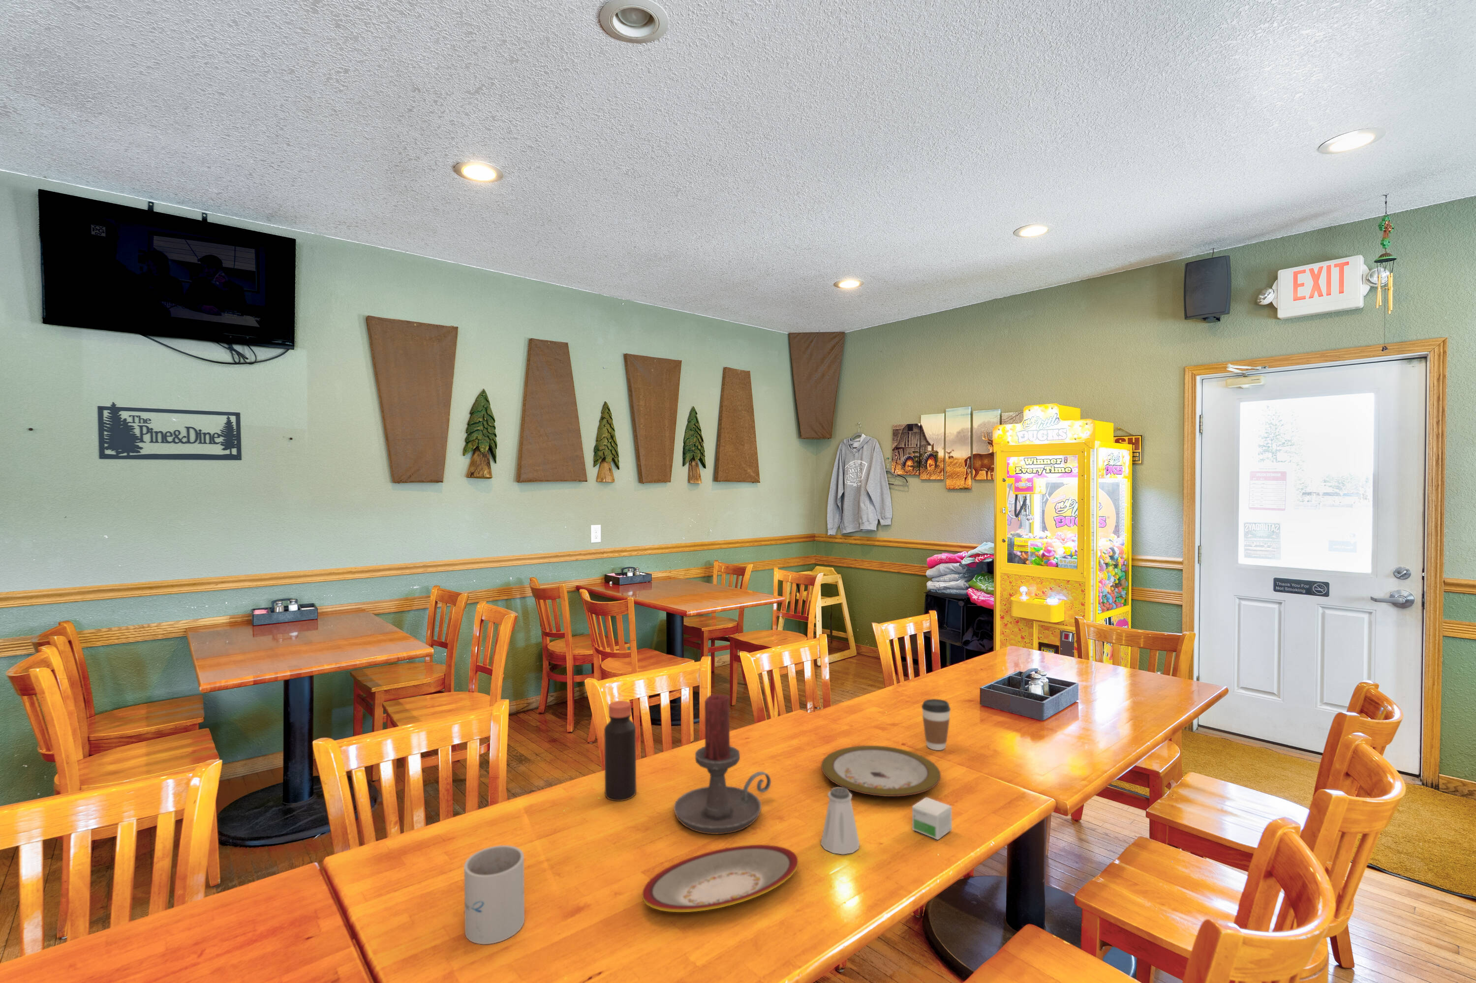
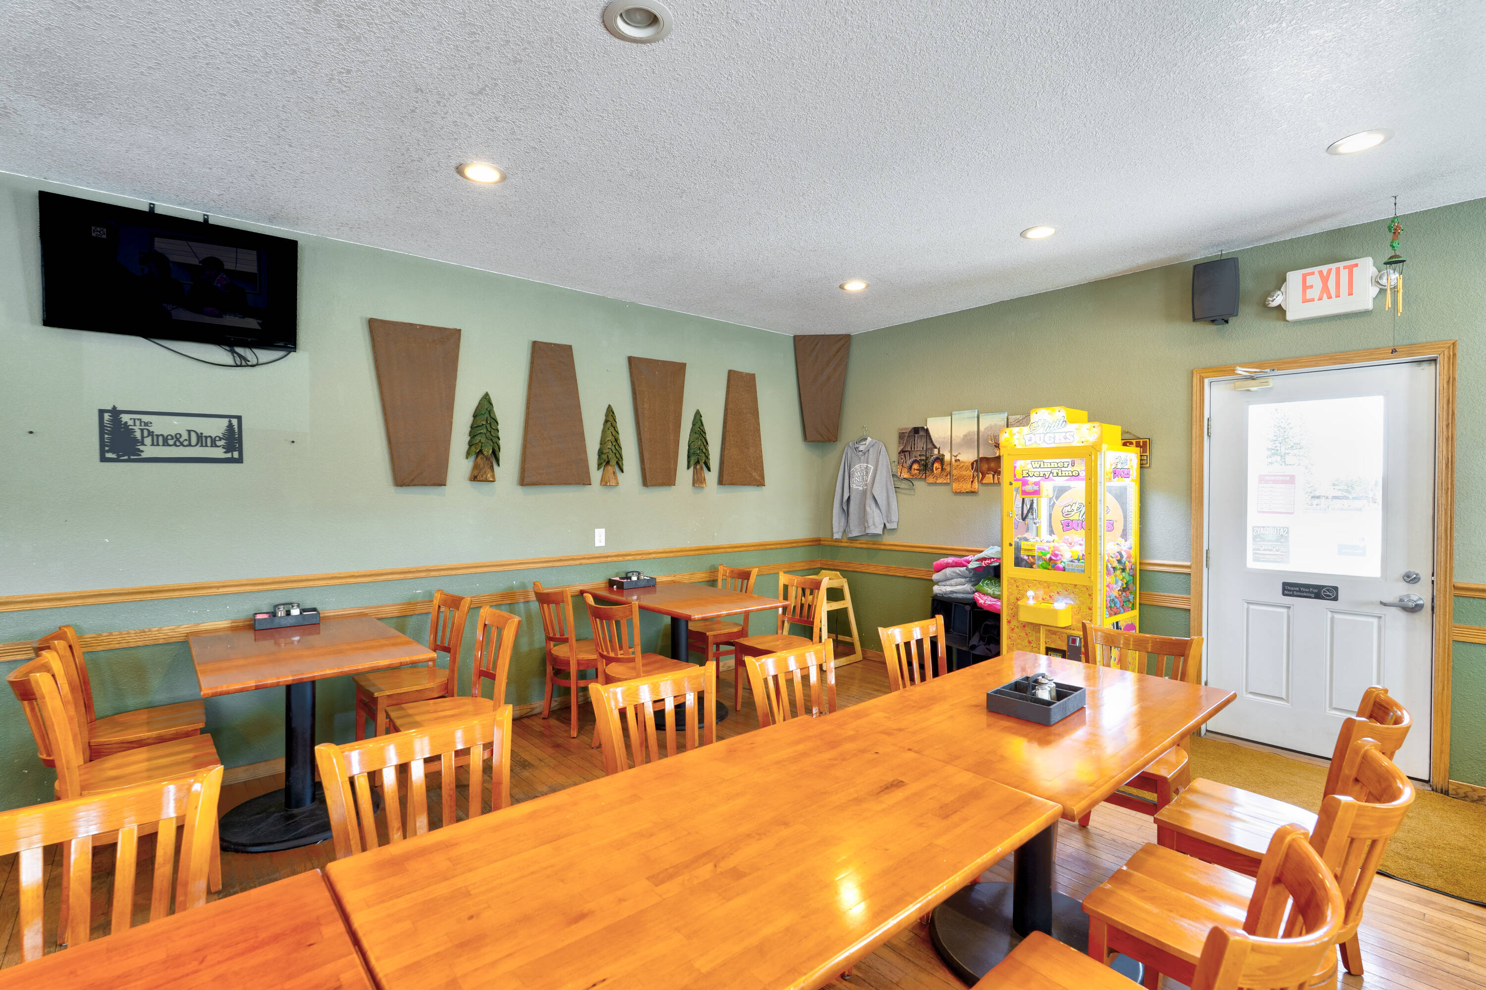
- mug [463,845,525,945]
- saltshaker [820,787,860,855]
- candle holder [674,693,771,835]
- small box [912,796,953,840]
- bottle [604,700,636,802]
- plate [821,745,942,798]
- coffee cup [921,698,951,750]
- plate [642,845,799,913]
